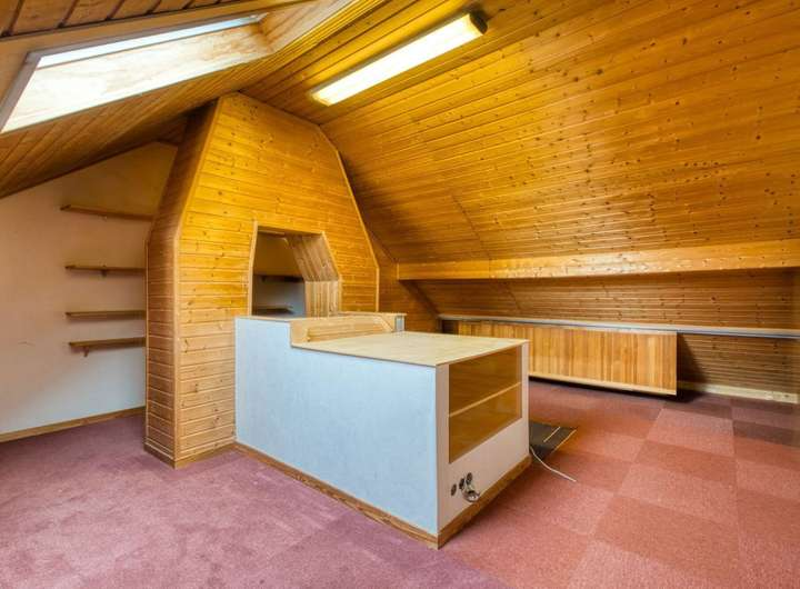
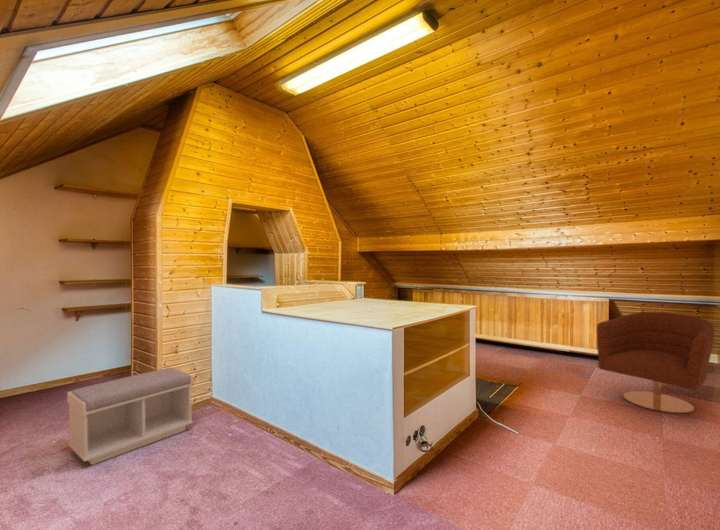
+ armchair [596,311,716,414]
+ bench [66,366,194,466]
